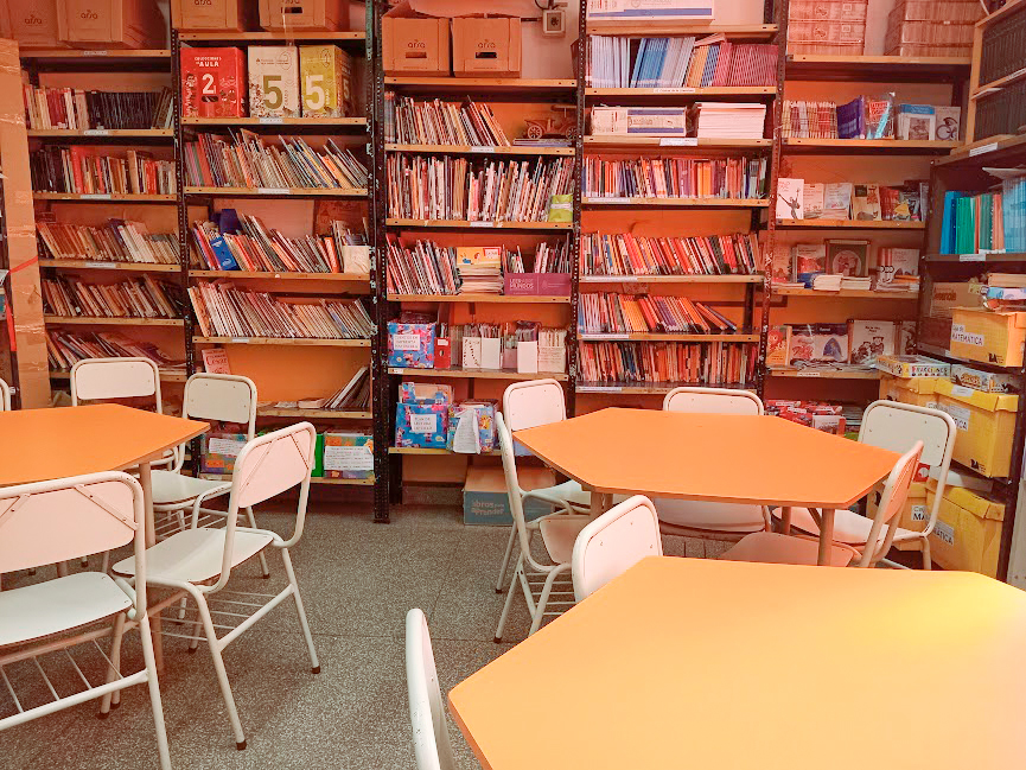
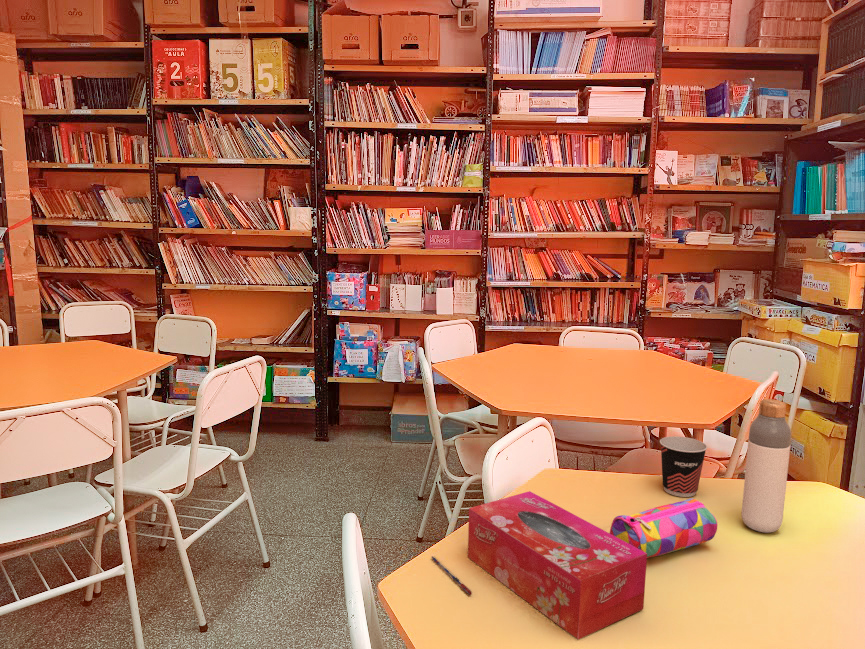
+ tissue box [467,490,648,640]
+ pen [430,555,473,596]
+ pencil case [609,497,718,559]
+ cup [659,435,708,498]
+ bottle [741,398,792,534]
